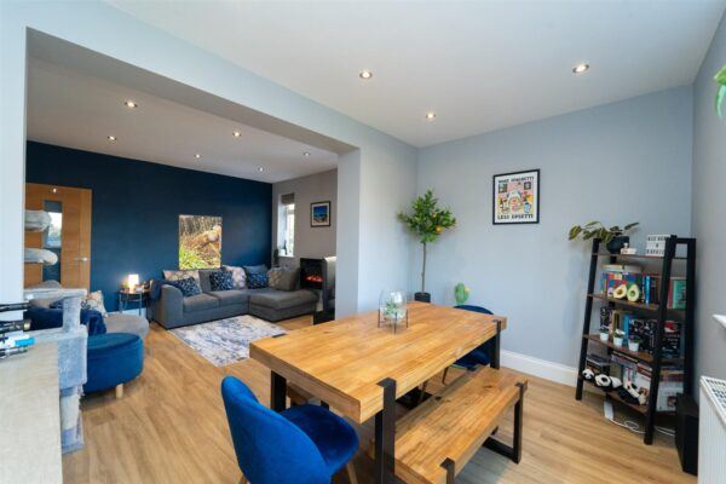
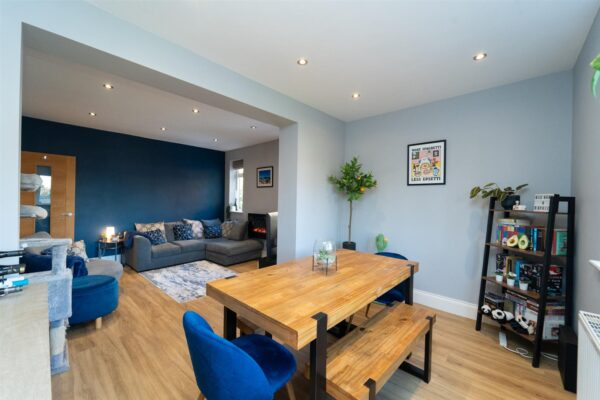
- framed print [177,213,223,272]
